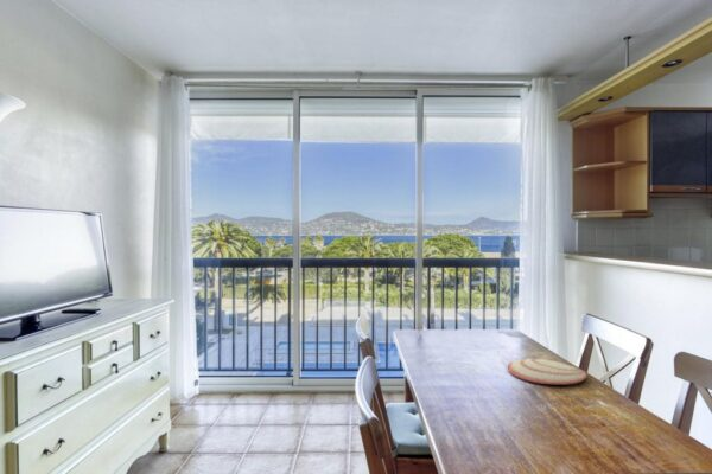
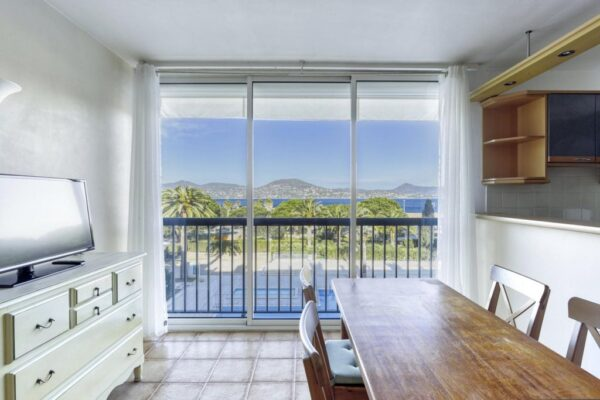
- plate [507,358,587,386]
